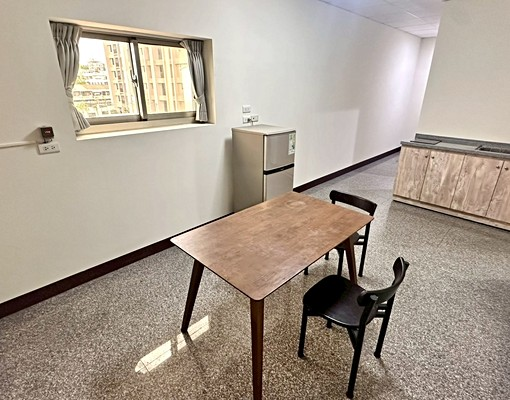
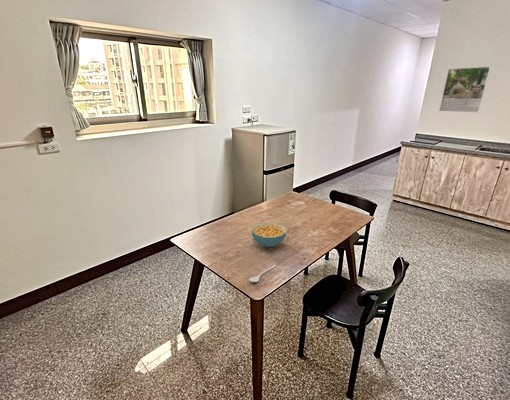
+ cereal bowl [251,221,287,248]
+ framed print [438,66,492,113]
+ spoon [248,263,277,283]
